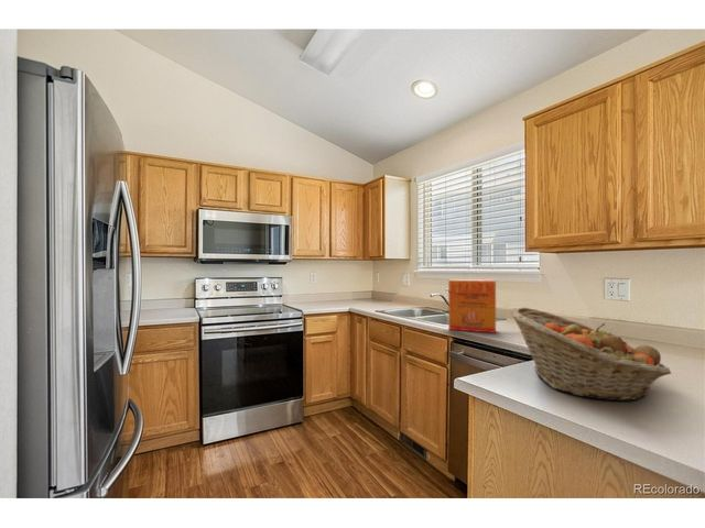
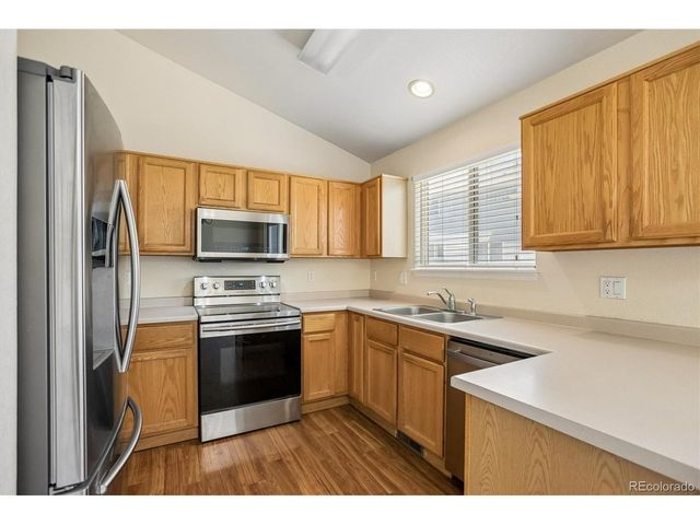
- fruit basket [509,307,672,402]
- cereal box [447,278,497,334]
